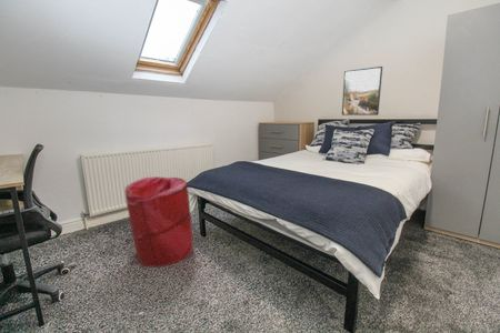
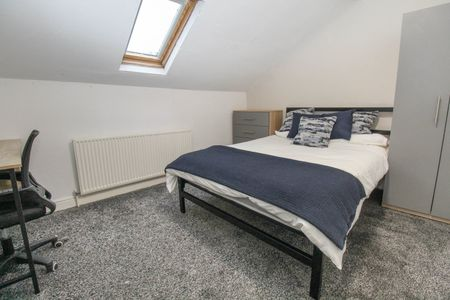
- laundry hamper [123,175,194,268]
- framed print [341,65,383,117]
